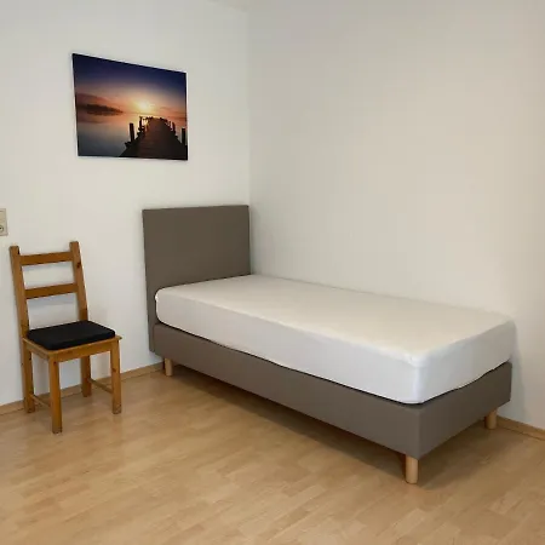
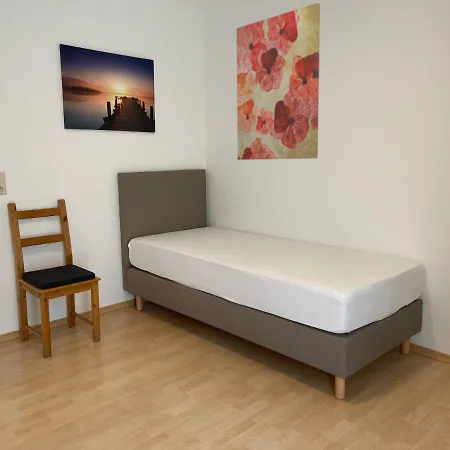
+ wall art [236,2,321,161]
